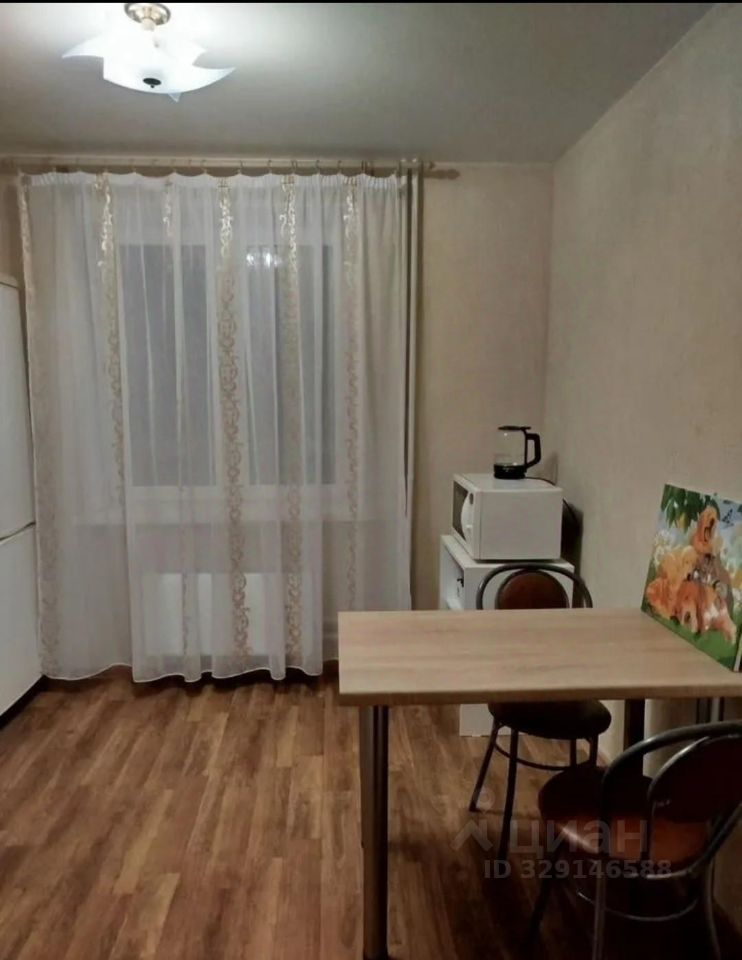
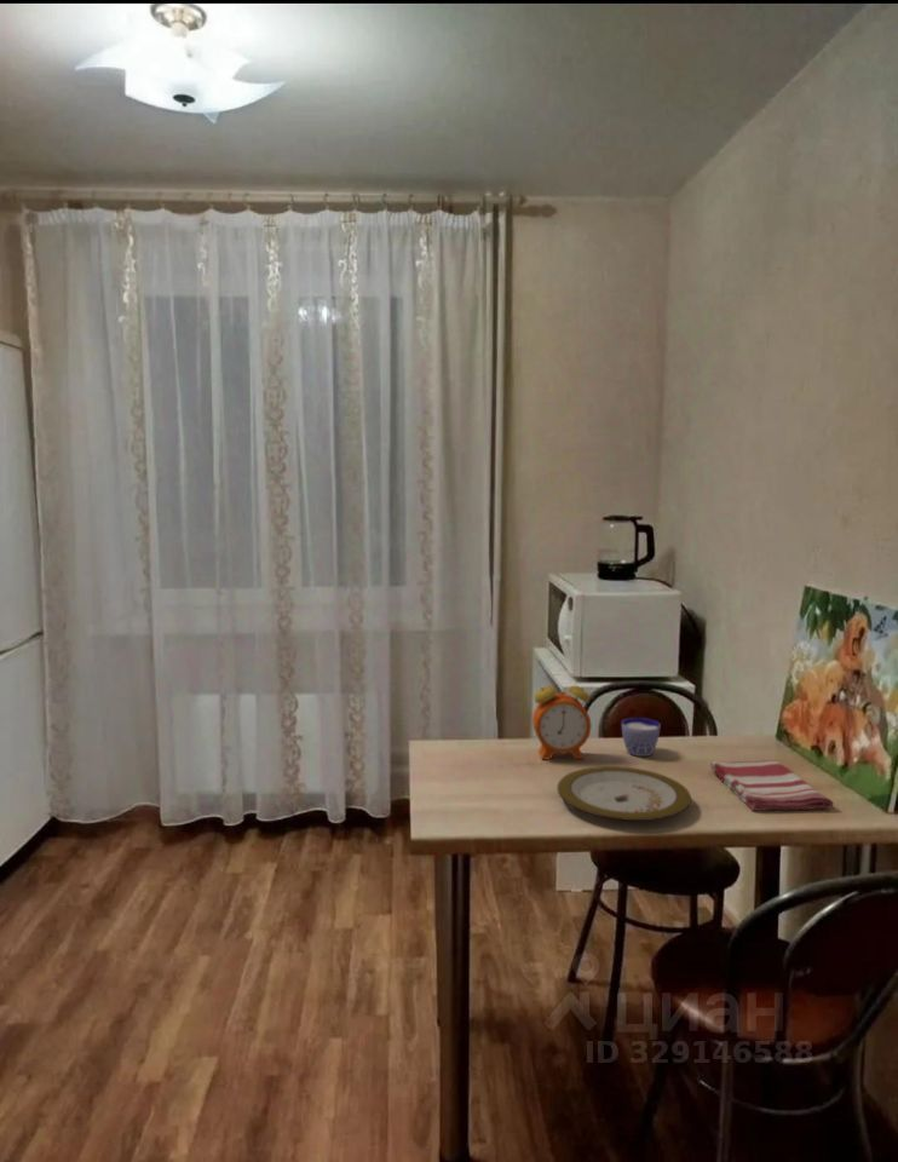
+ plate [556,765,692,822]
+ alarm clock [531,673,593,760]
+ dish towel [709,759,834,812]
+ cup [621,717,661,758]
